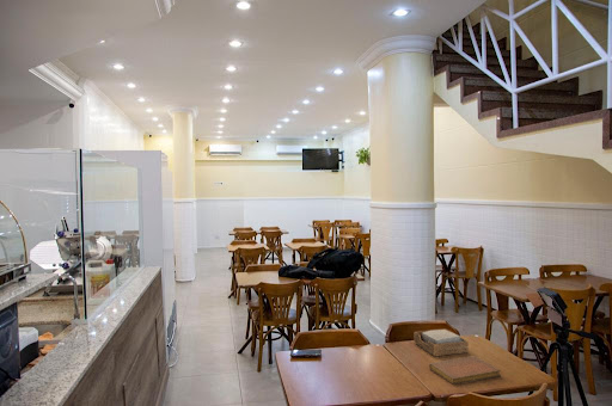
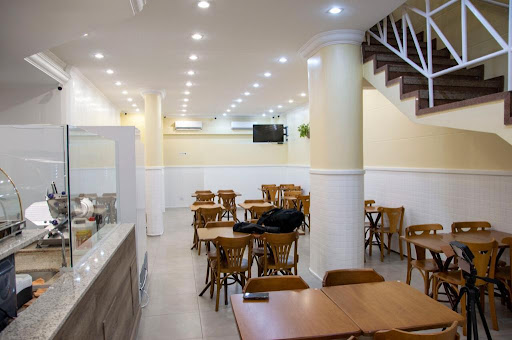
- notebook [428,355,502,386]
- napkin holder [412,328,470,357]
